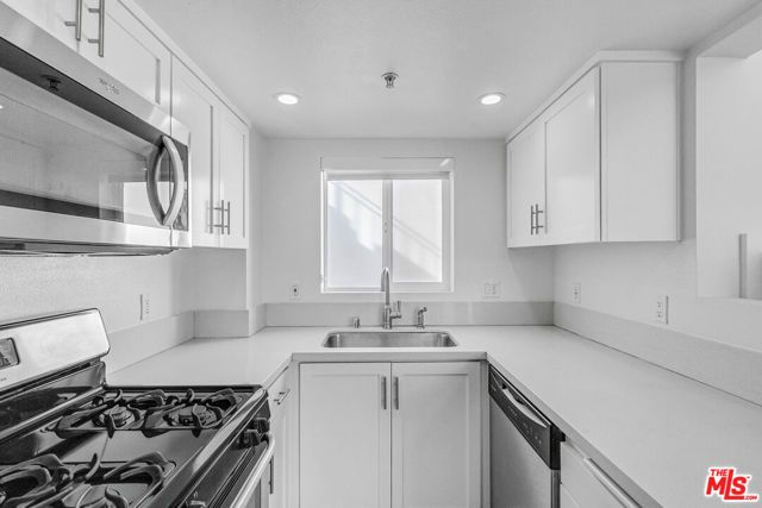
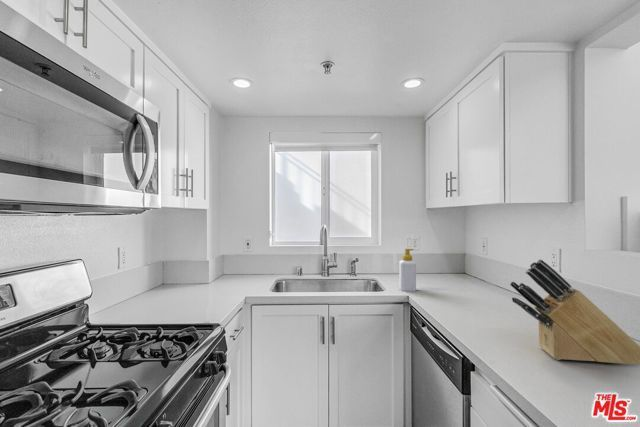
+ knife block [509,258,640,366]
+ soap bottle [398,248,417,292]
